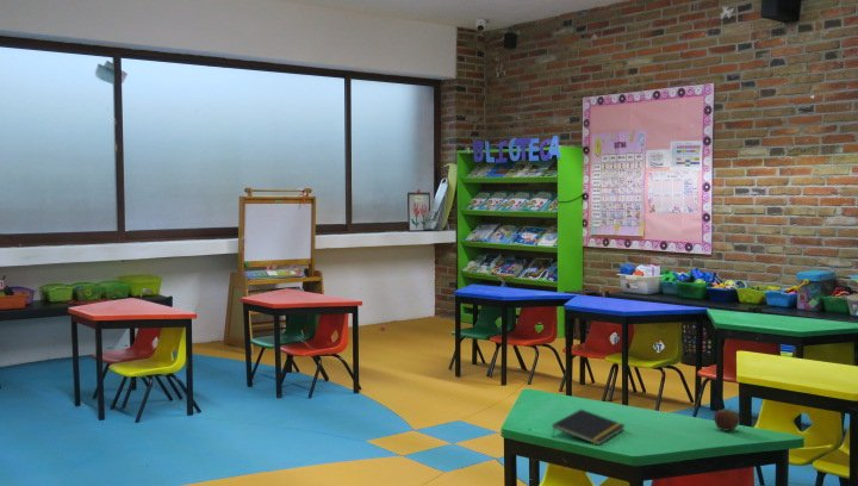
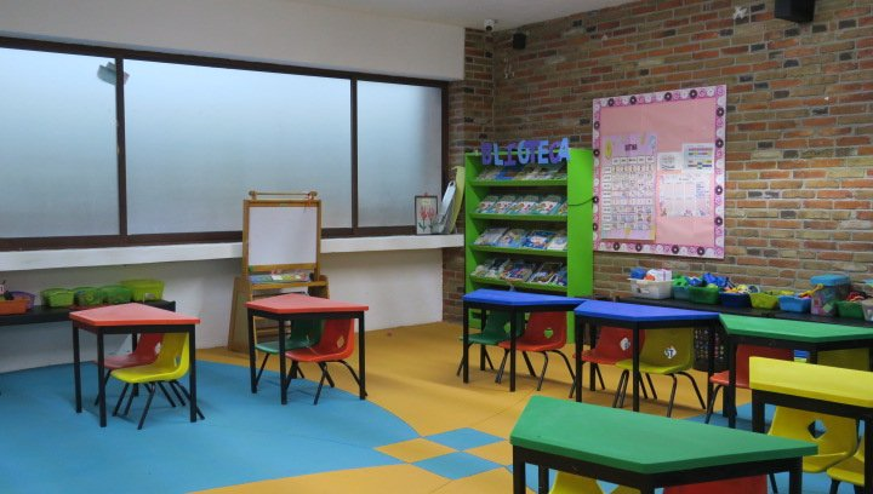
- notepad [551,409,626,447]
- apple [713,405,740,432]
